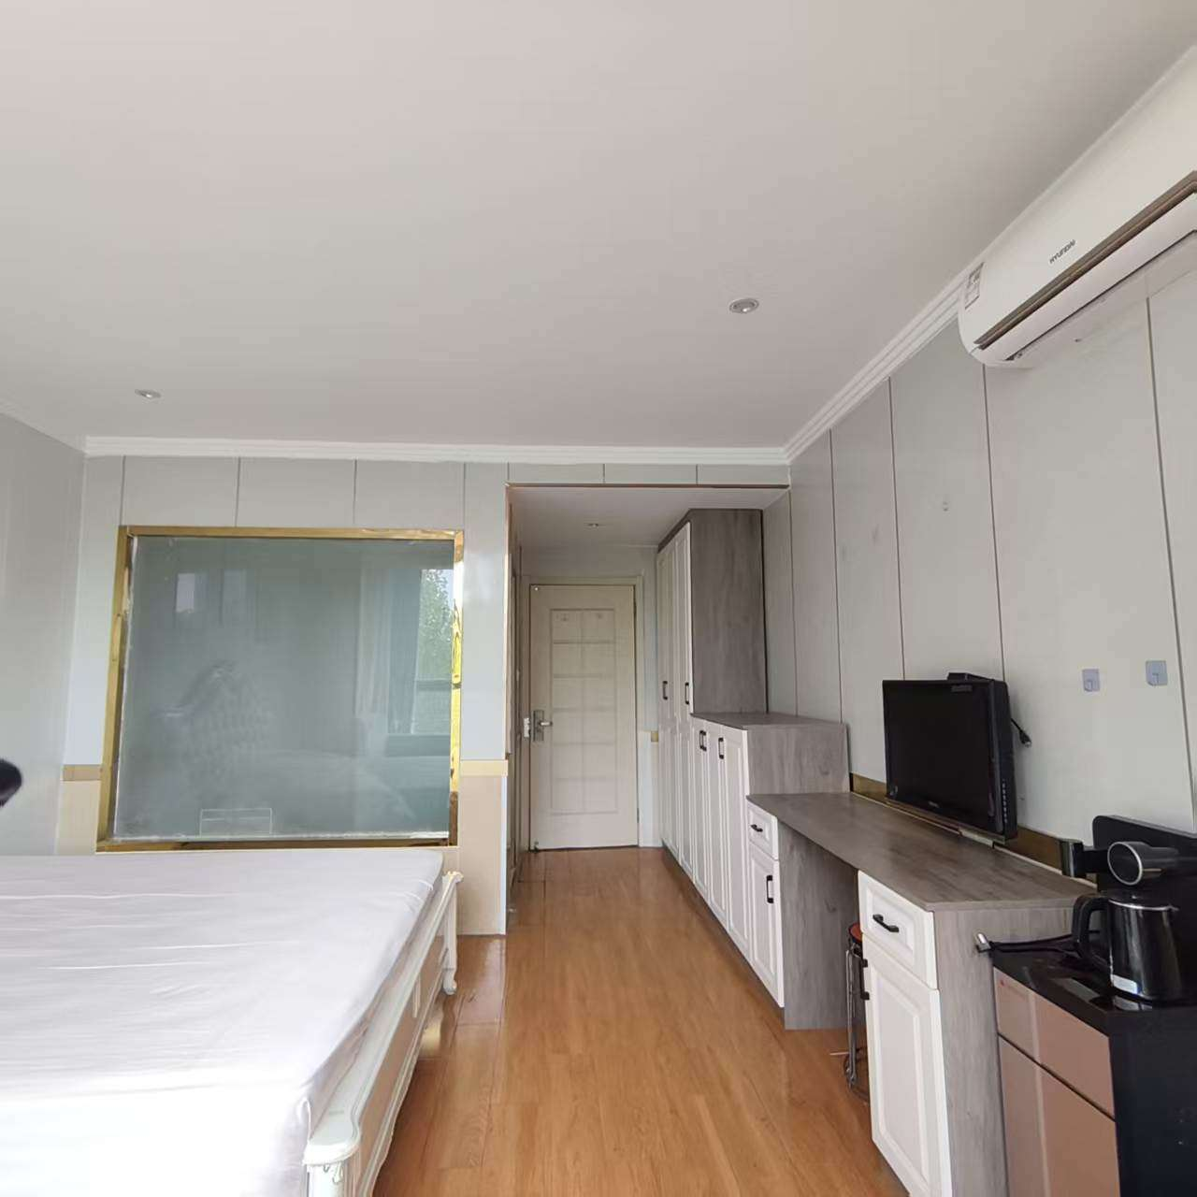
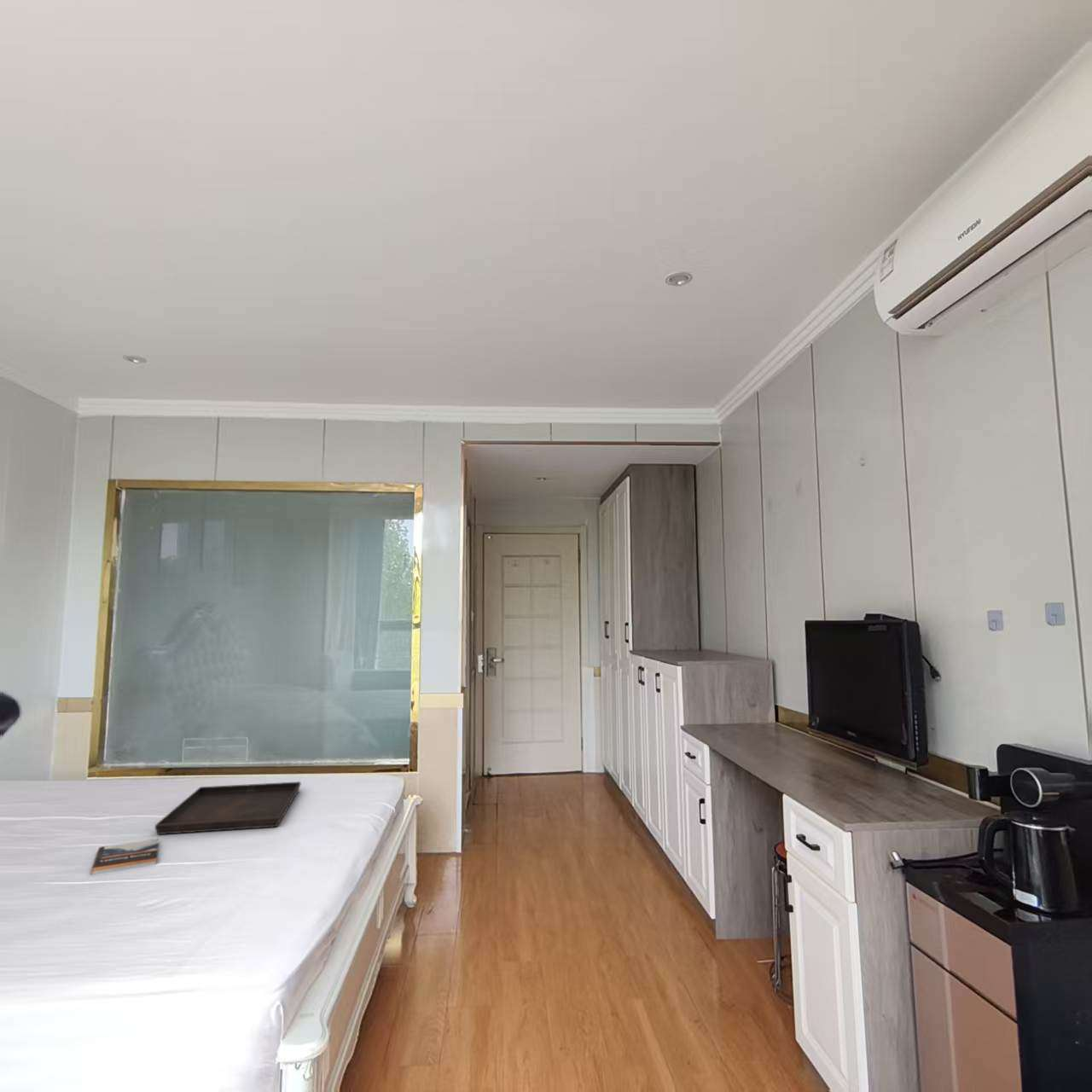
+ book [90,838,160,875]
+ serving tray [154,781,302,835]
